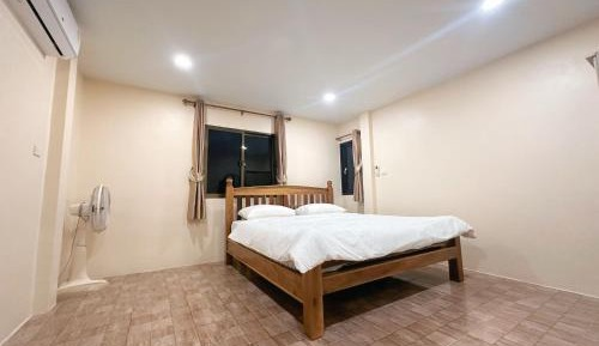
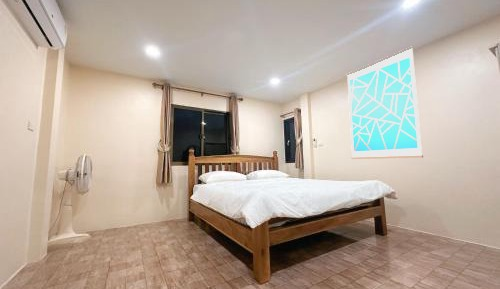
+ wall art [346,47,424,160]
